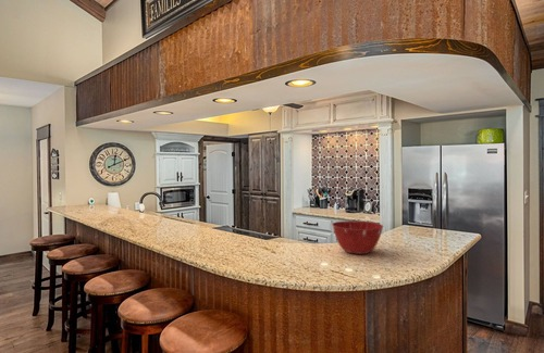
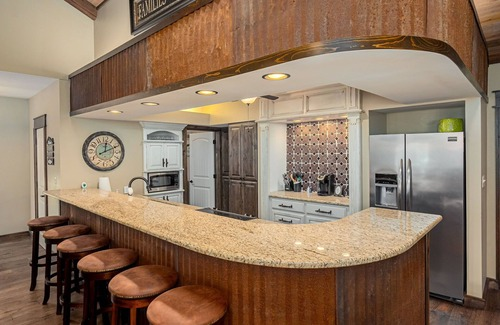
- mixing bowl [331,219,384,255]
